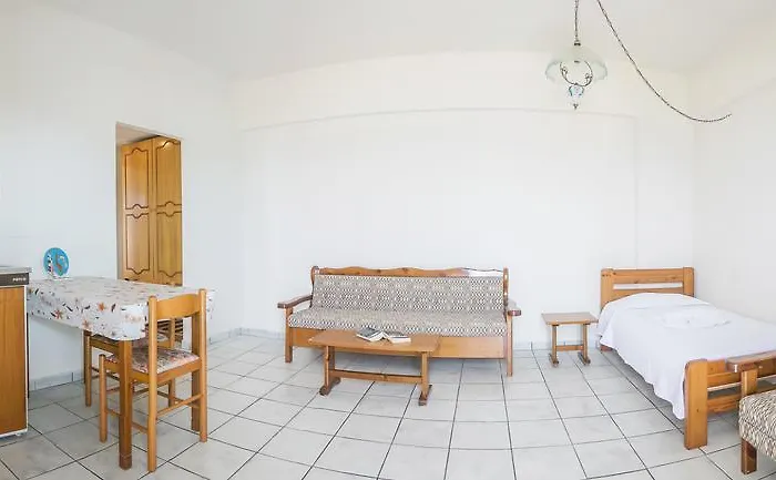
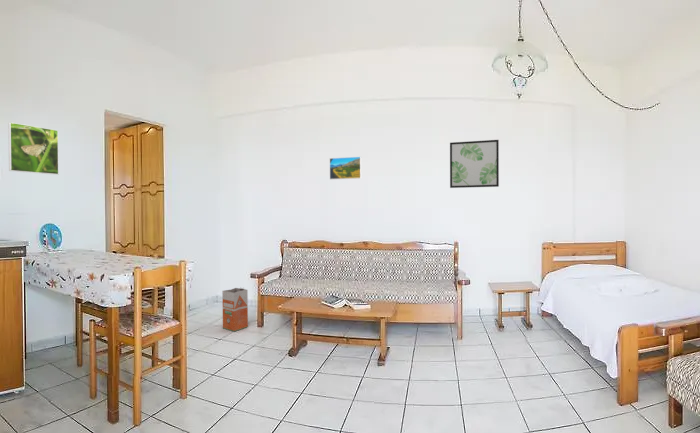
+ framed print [7,121,60,176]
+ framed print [329,156,362,180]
+ waste bin [221,286,249,333]
+ wall art [449,139,500,189]
